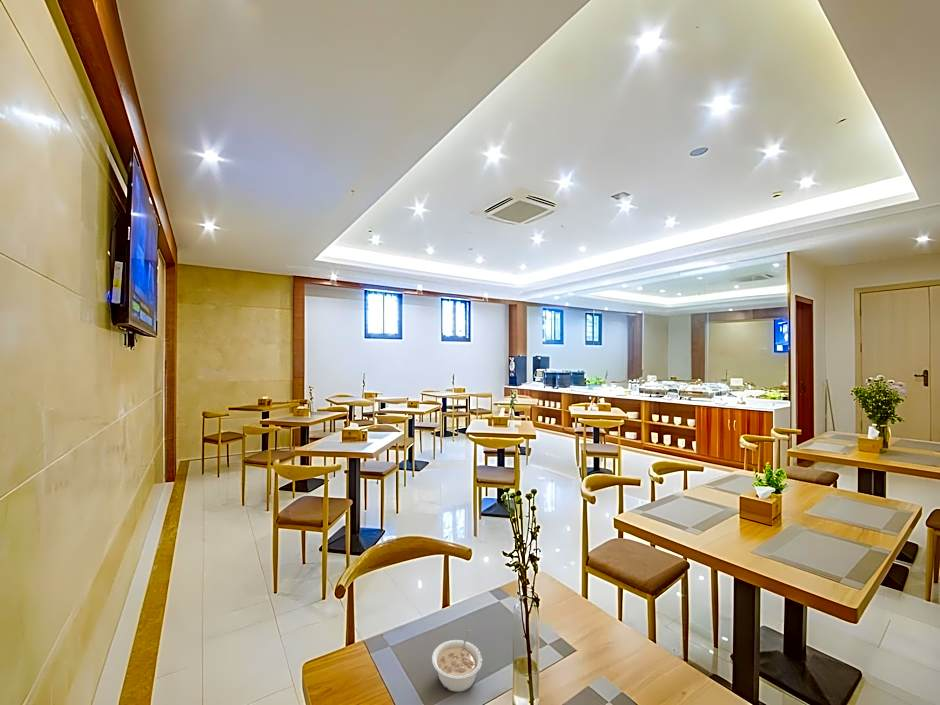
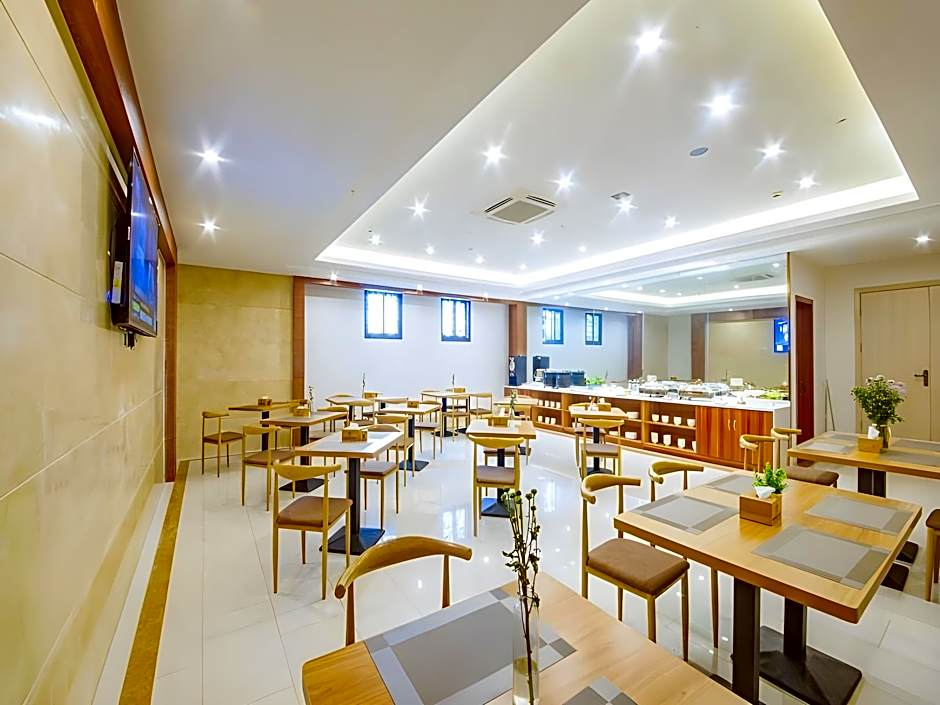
- legume [431,629,483,693]
